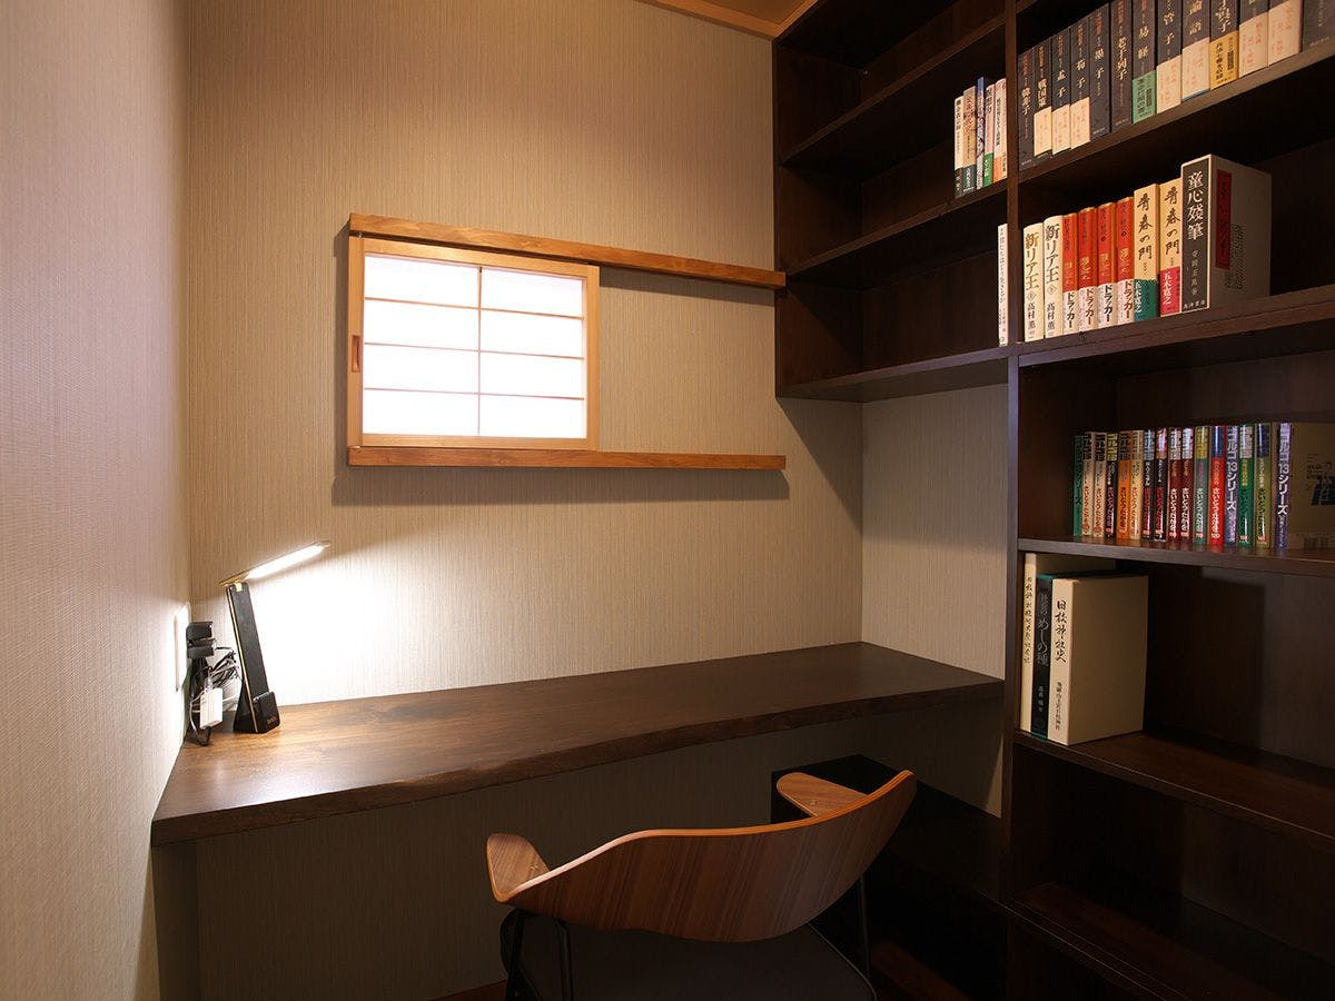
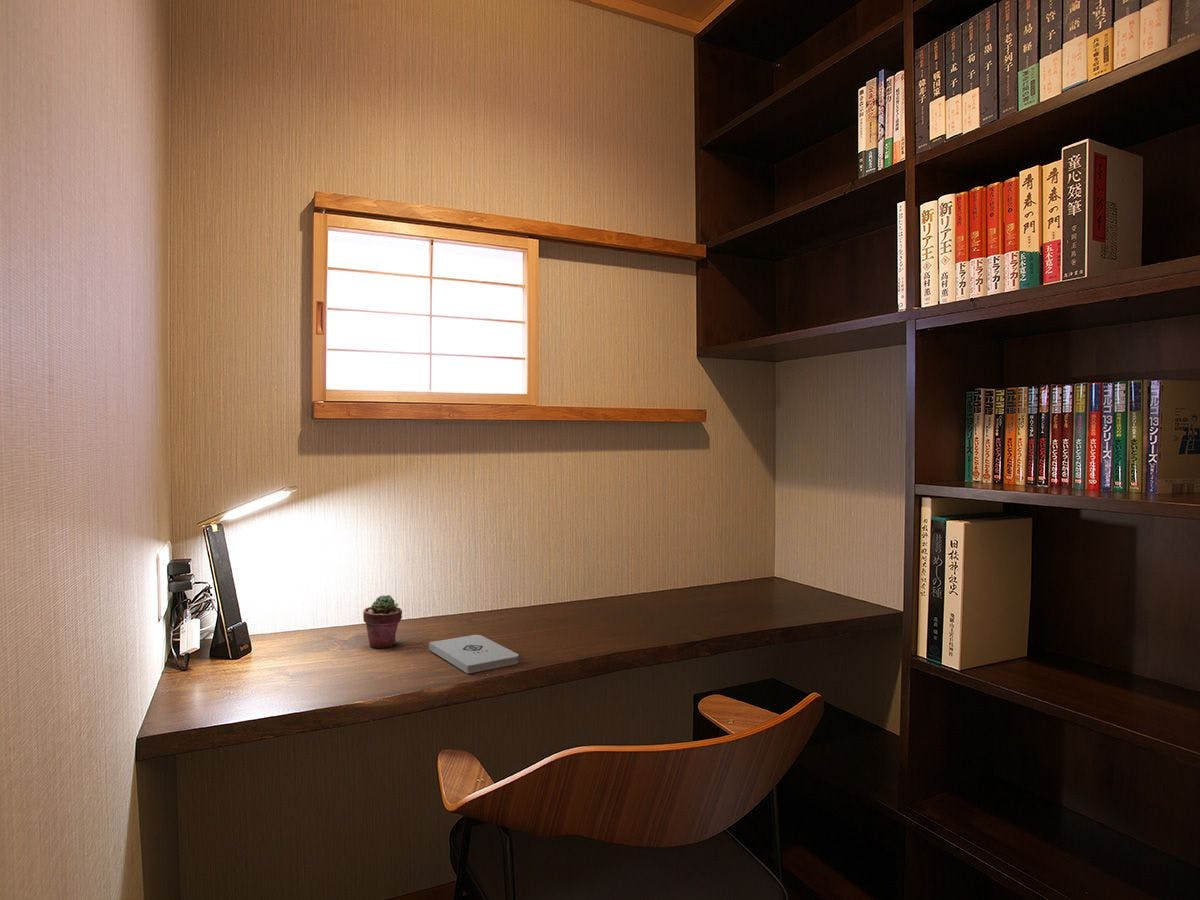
+ notepad [428,634,519,675]
+ potted succulent [362,594,403,649]
